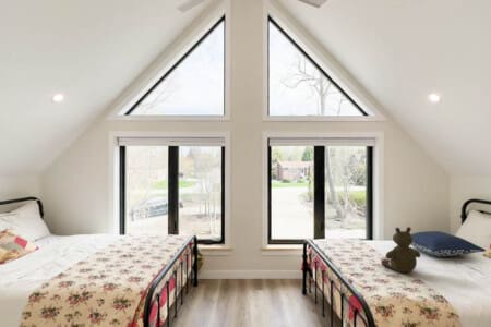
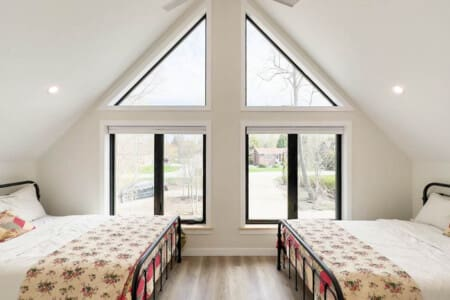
- teddy bear [380,226,422,274]
- pillow [410,230,487,257]
